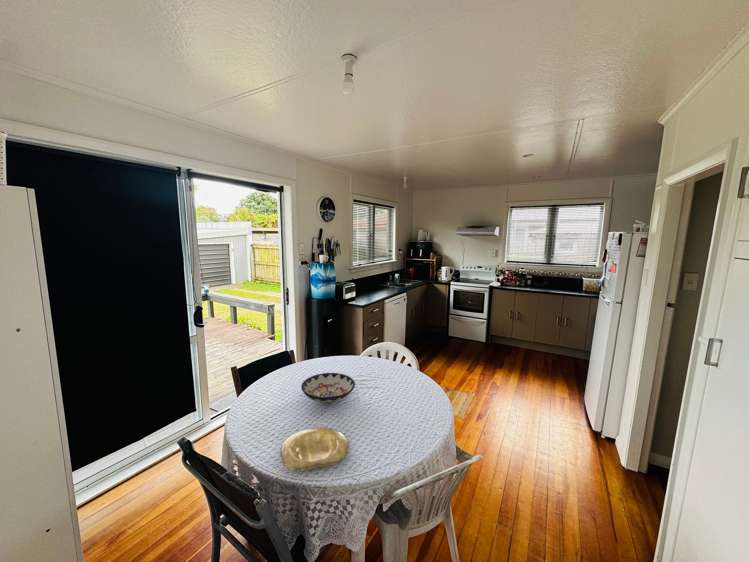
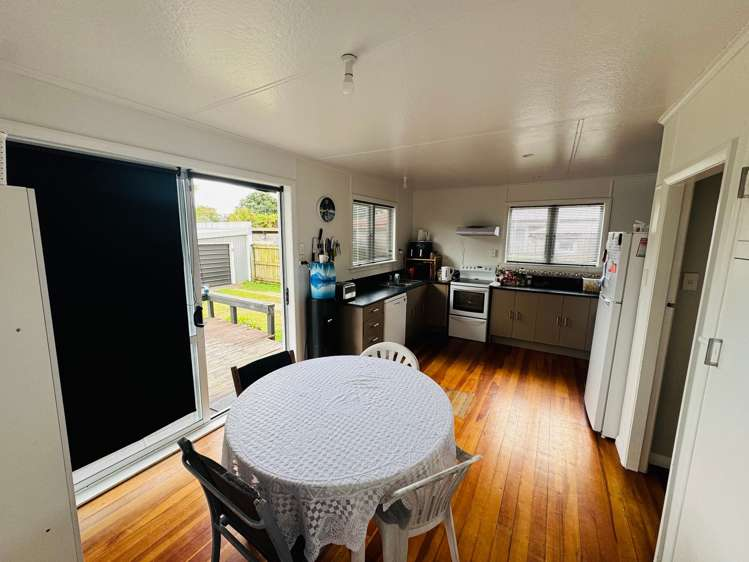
- bowl [300,372,356,404]
- plate [279,427,350,472]
